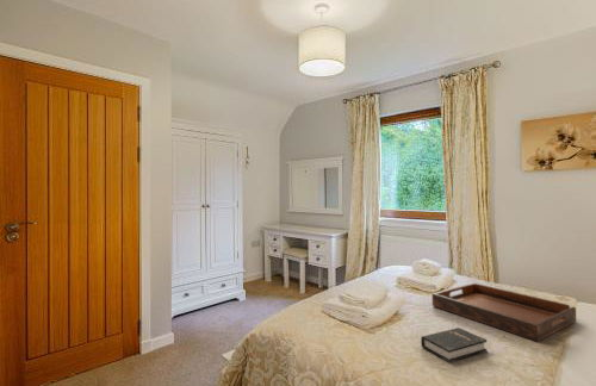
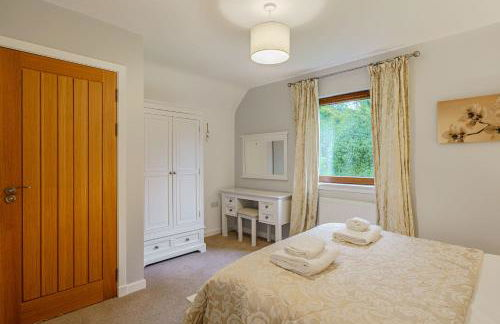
- serving tray [432,282,577,343]
- hardback book [420,326,489,365]
